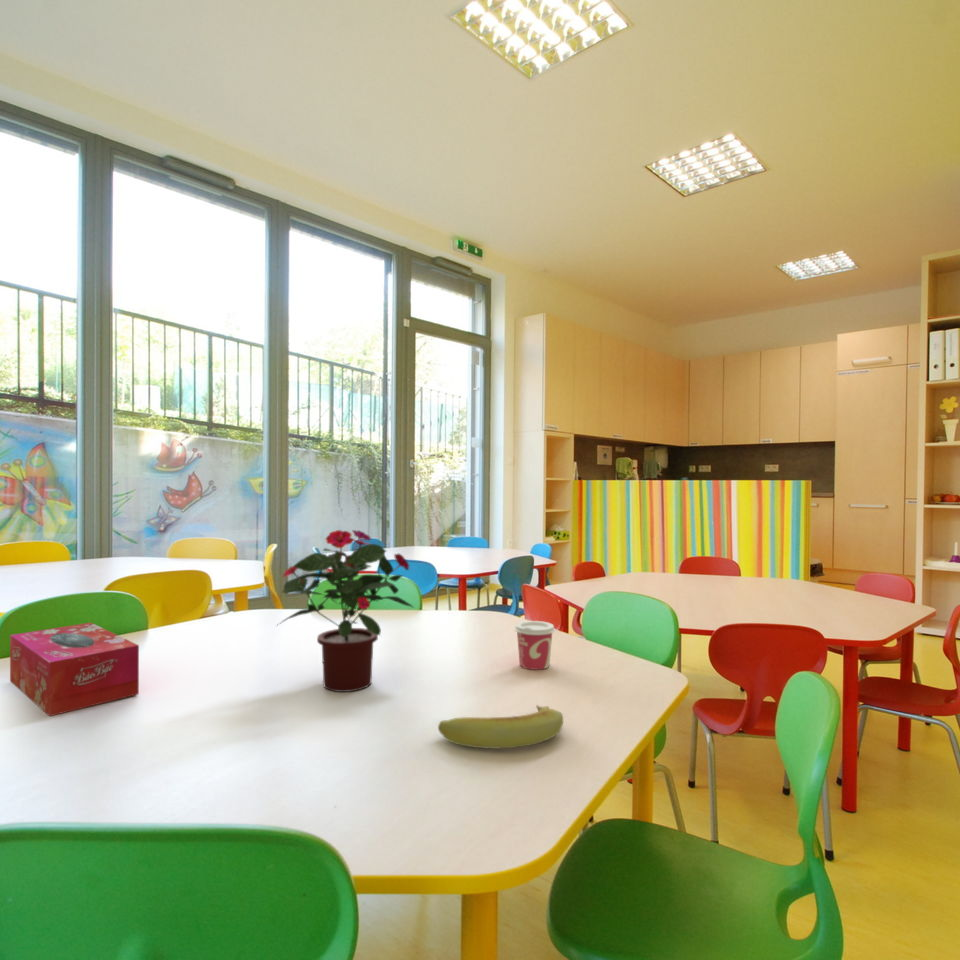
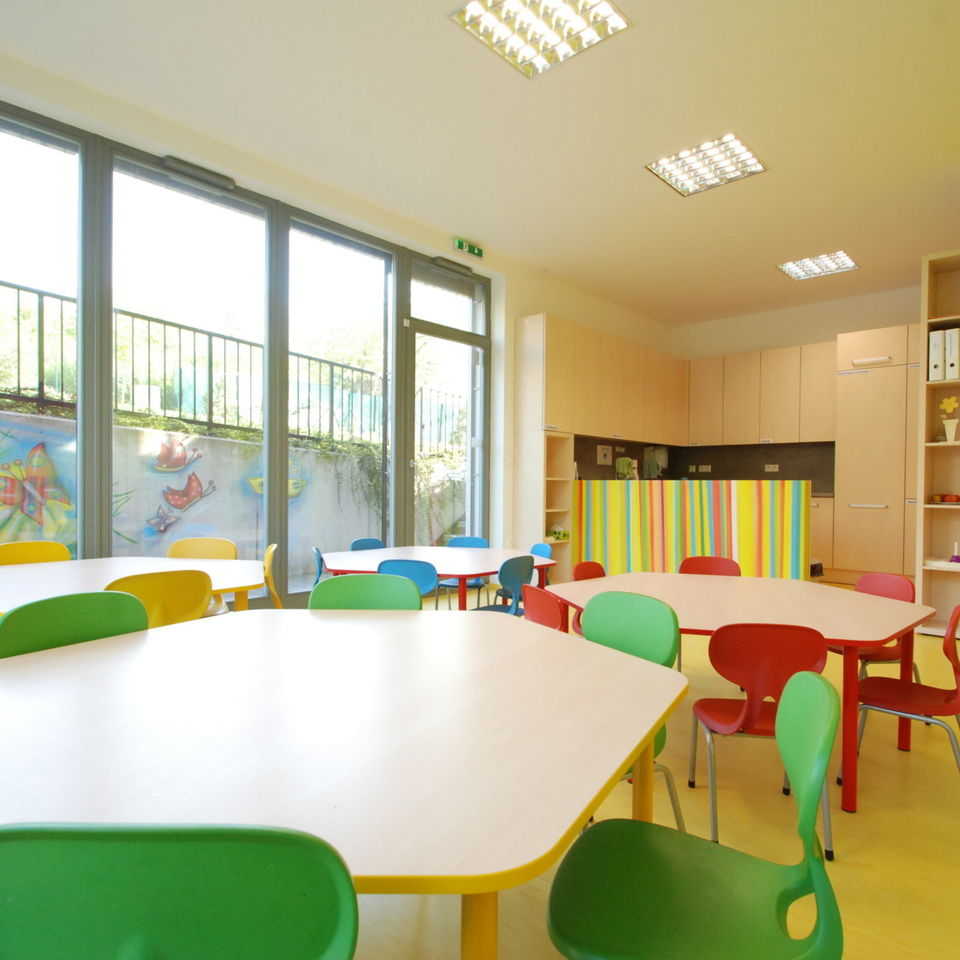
- cup [513,620,556,671]
- banana [437,704,564,750]
- tissue box [9,621,140,717]
- potted flower [275,529,415,693]
